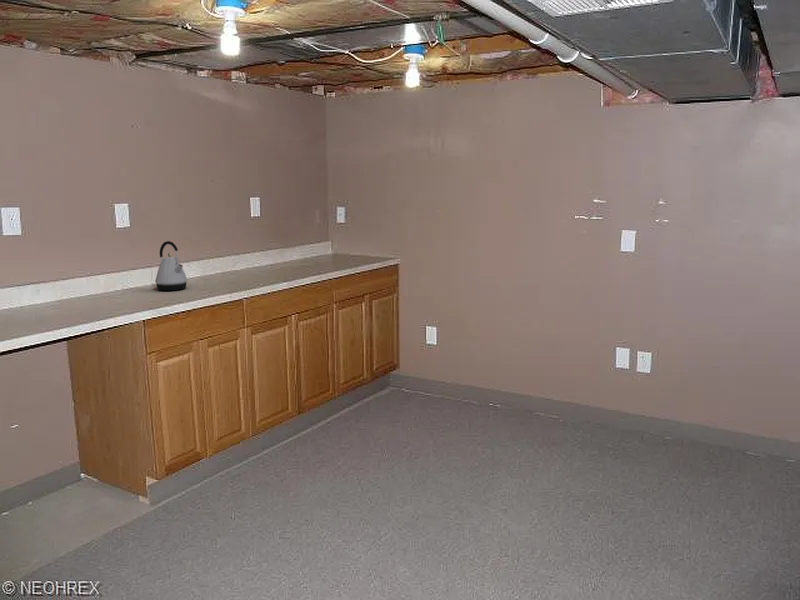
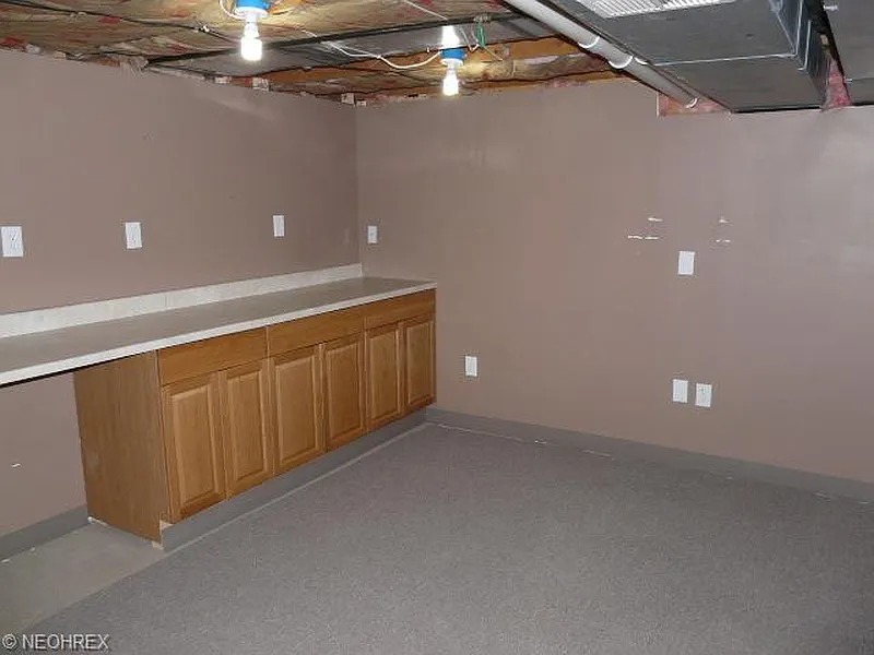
- kettle [154,240,188,292]
